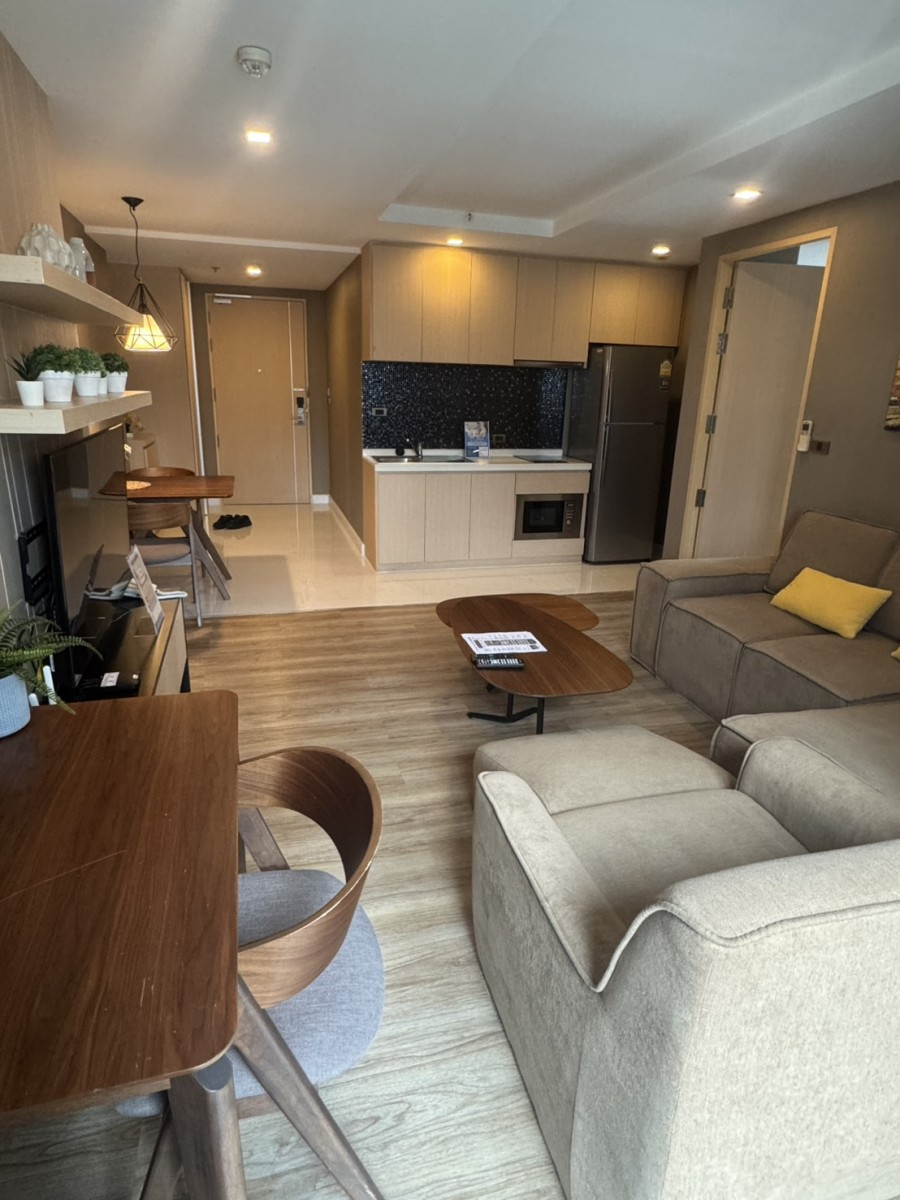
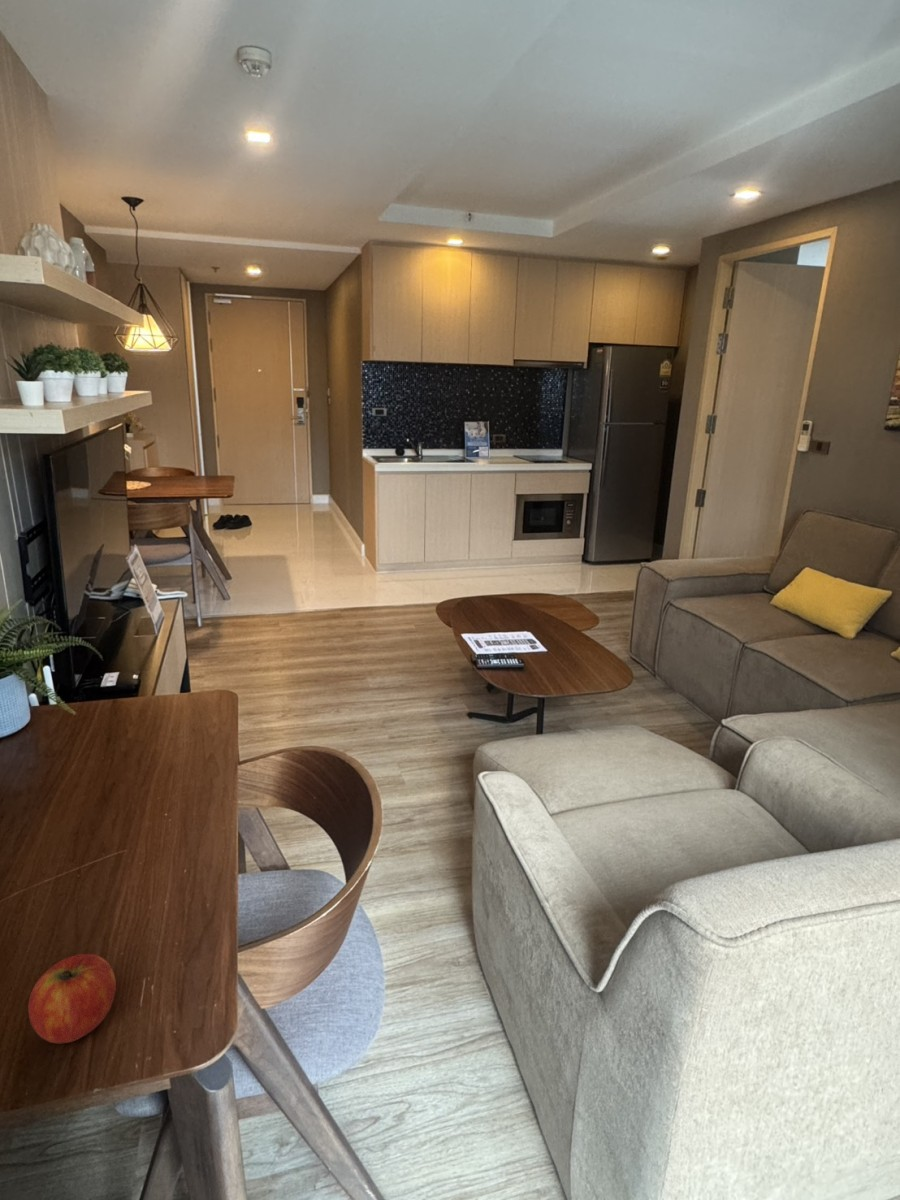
+ fruit [27,953,117,1044]
